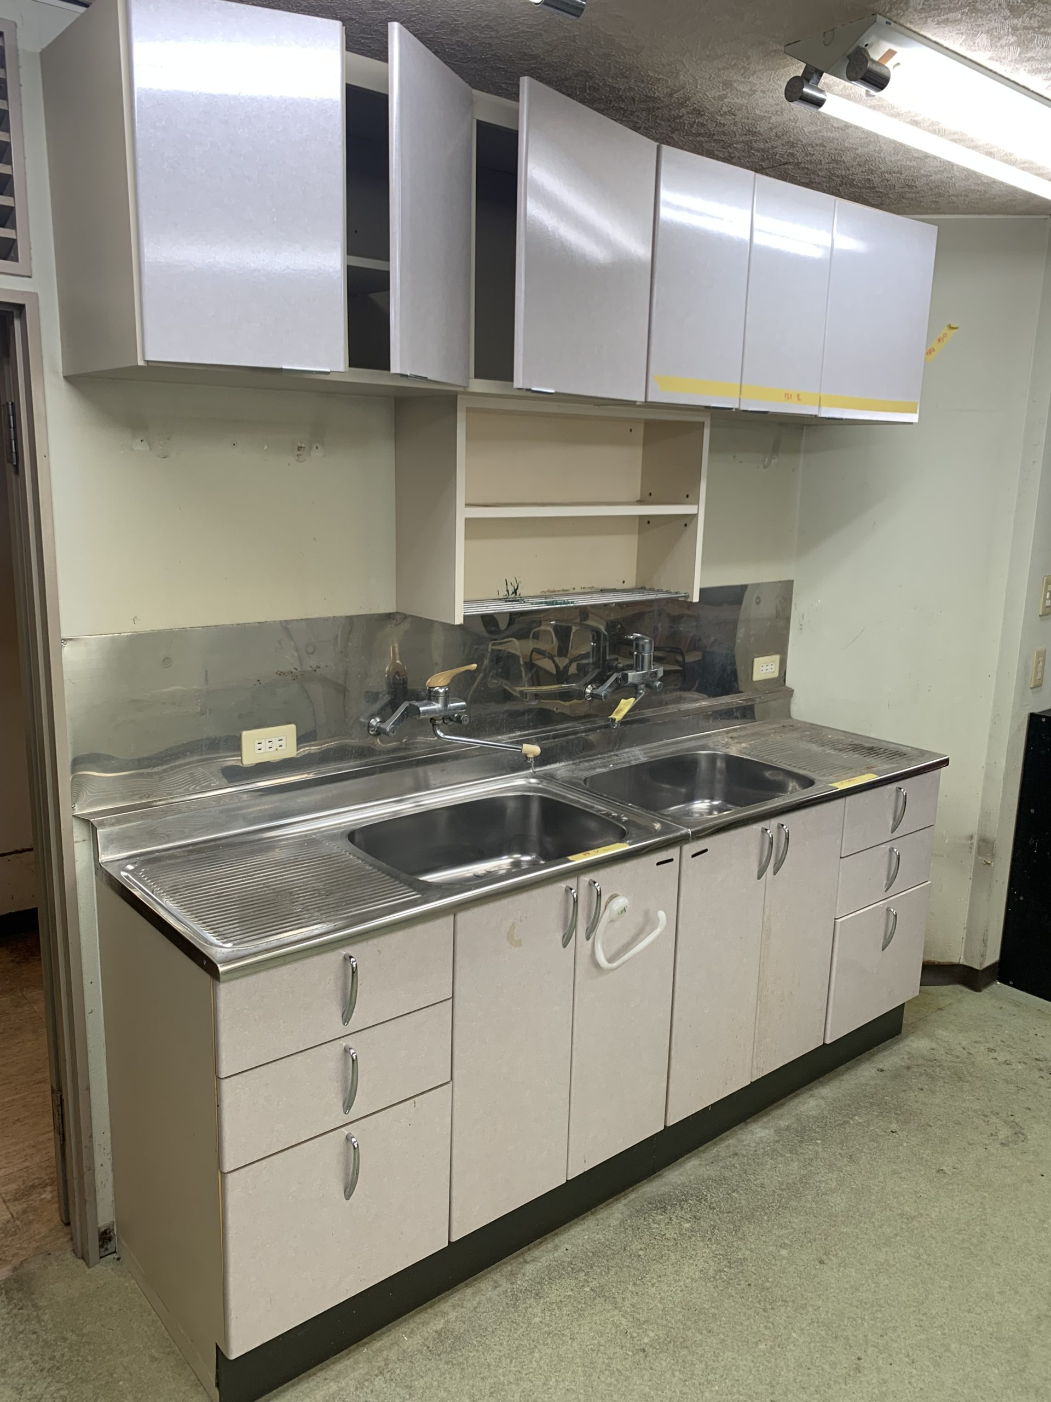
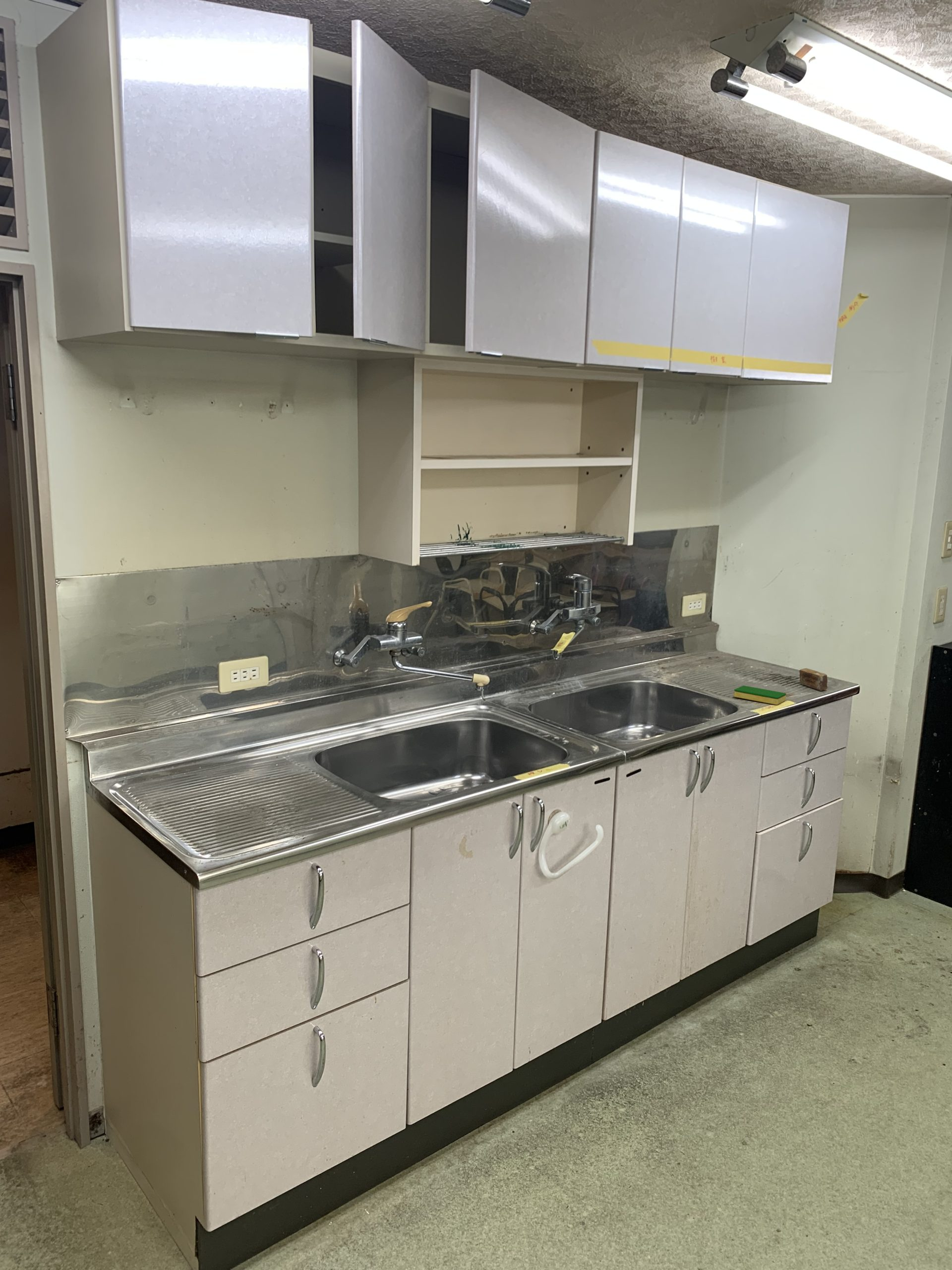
+ dish sponge [733,685,787,705]
+ soap bar [799,668,828,691]
